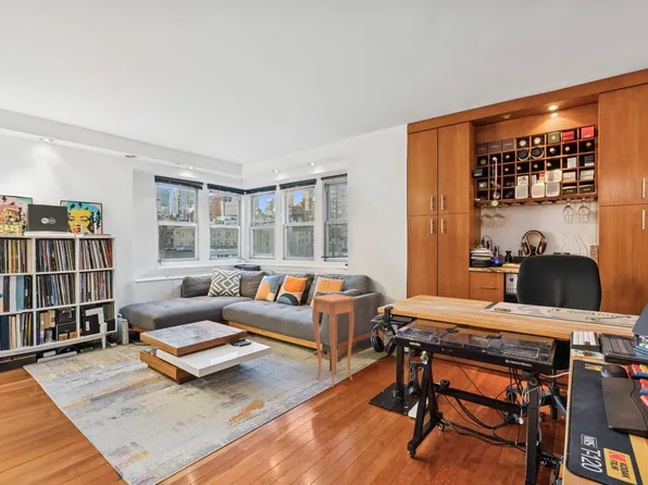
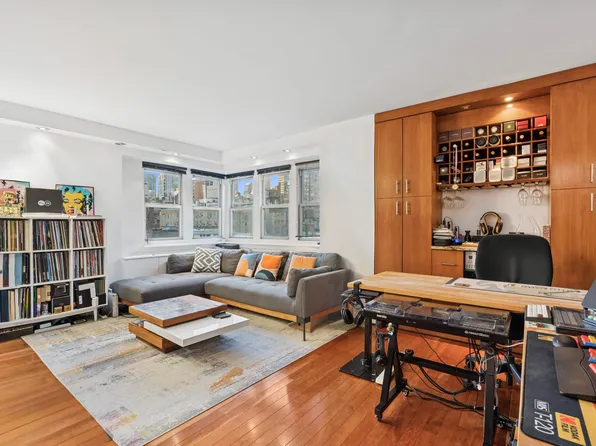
- side table [310,293,358,388]
